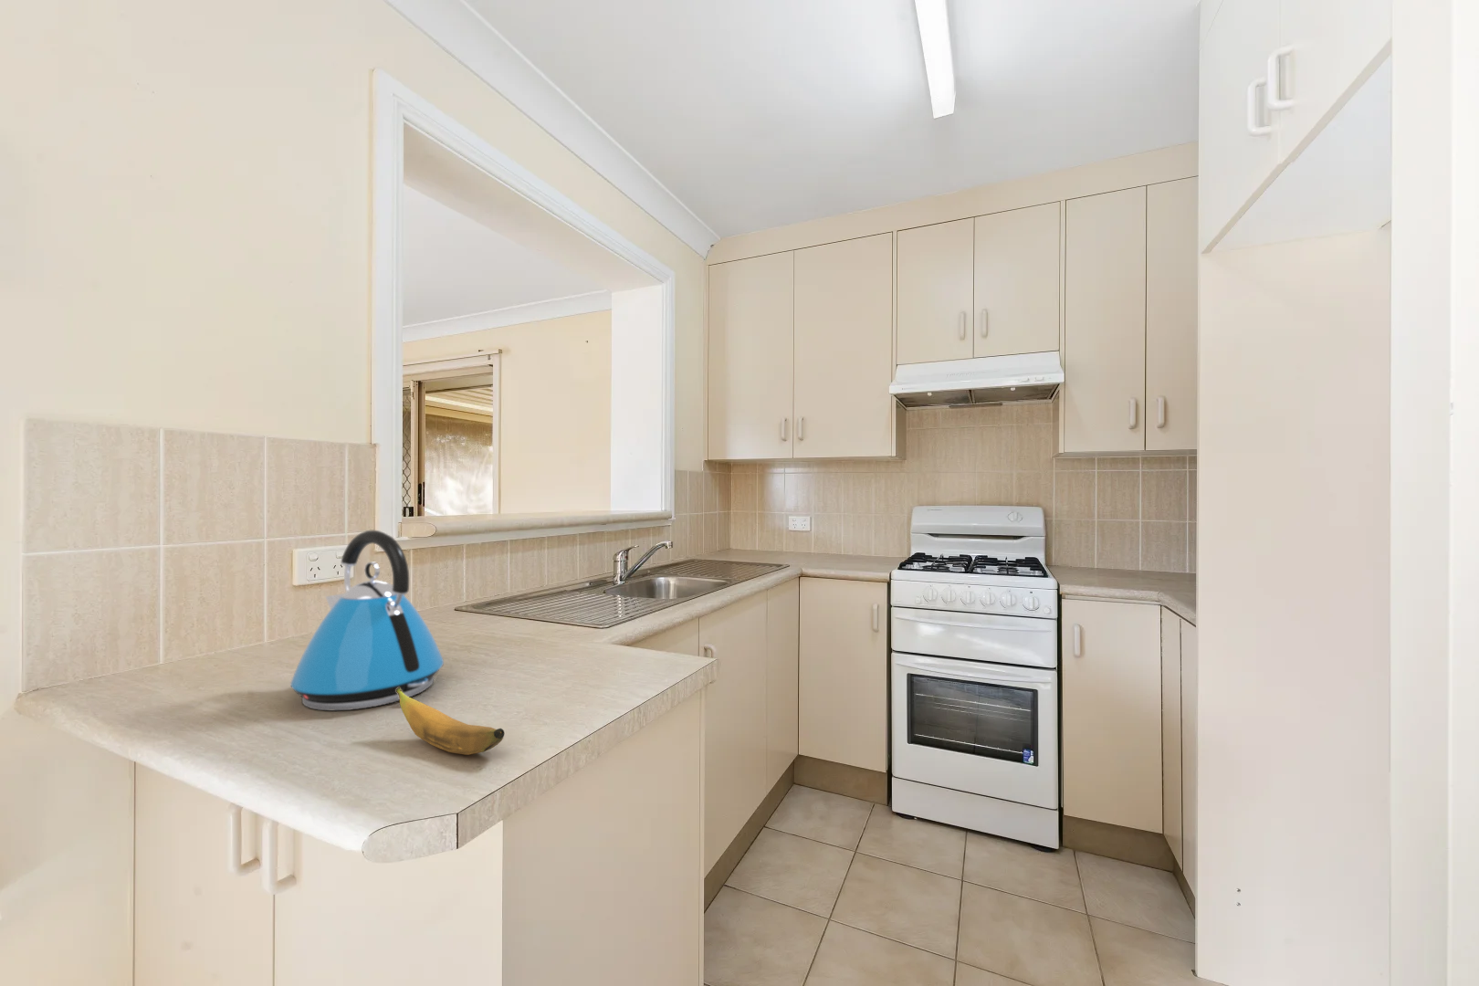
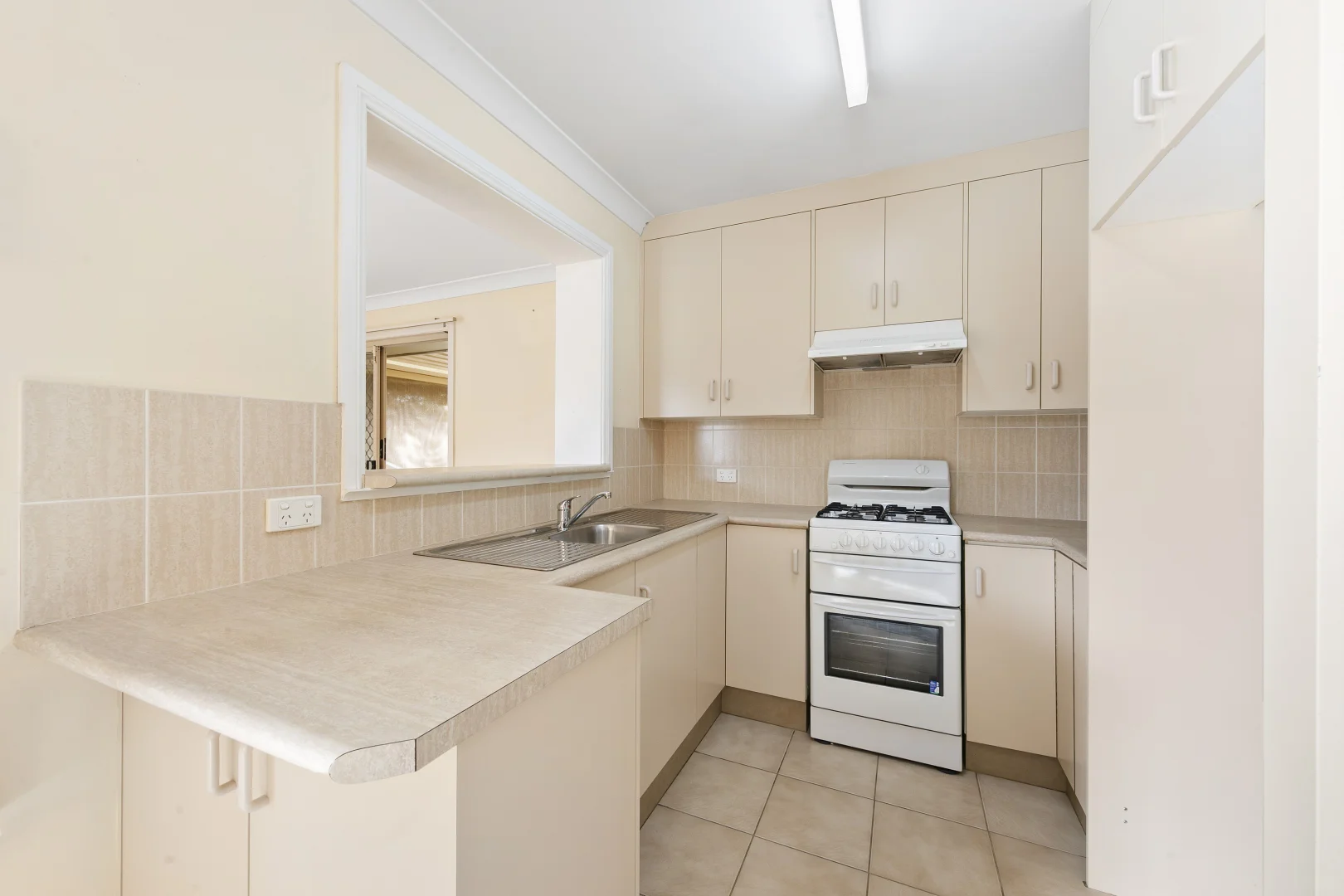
- banana [396,688,506,756]
- kettle [289,529,445,711]
